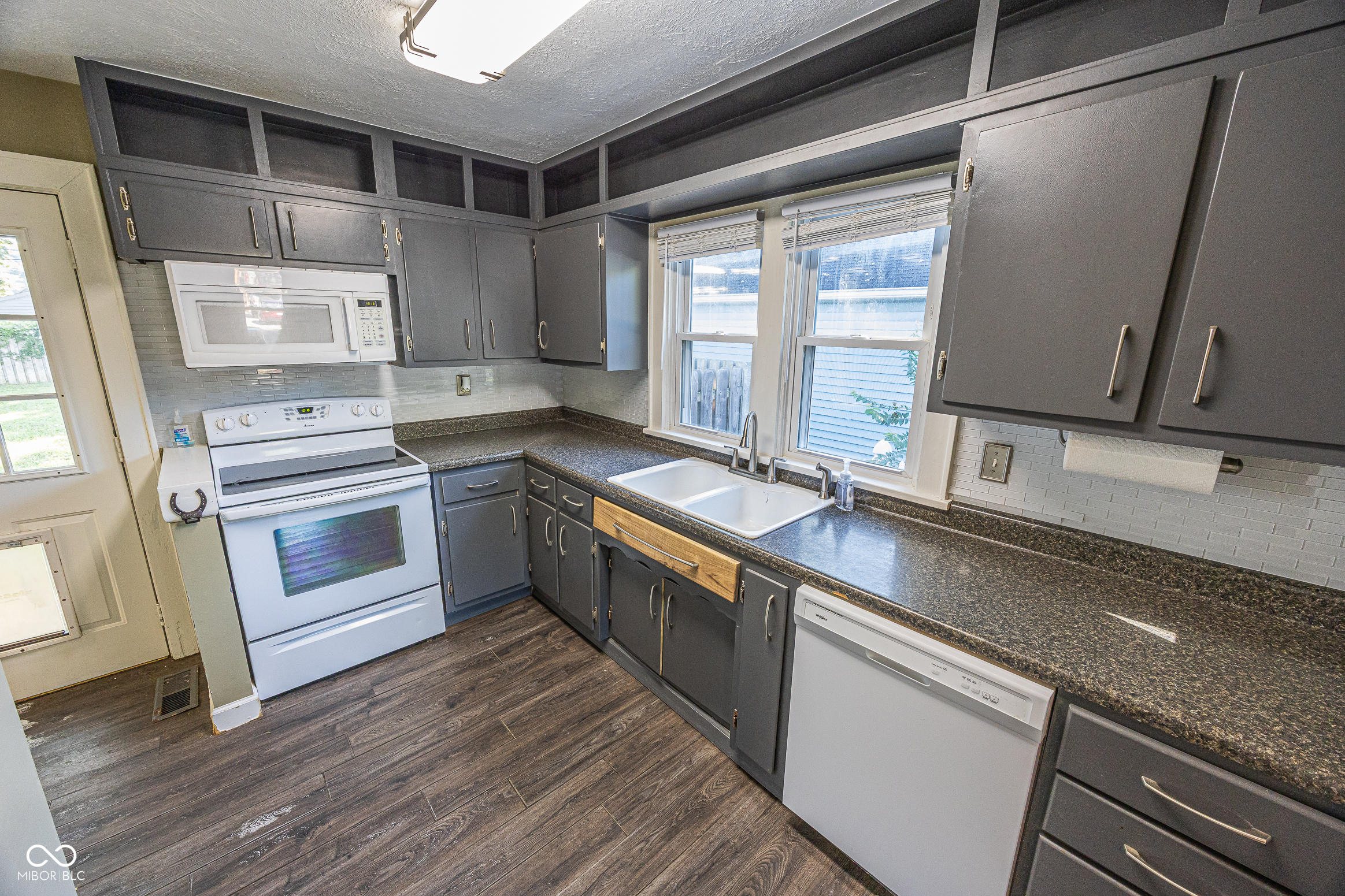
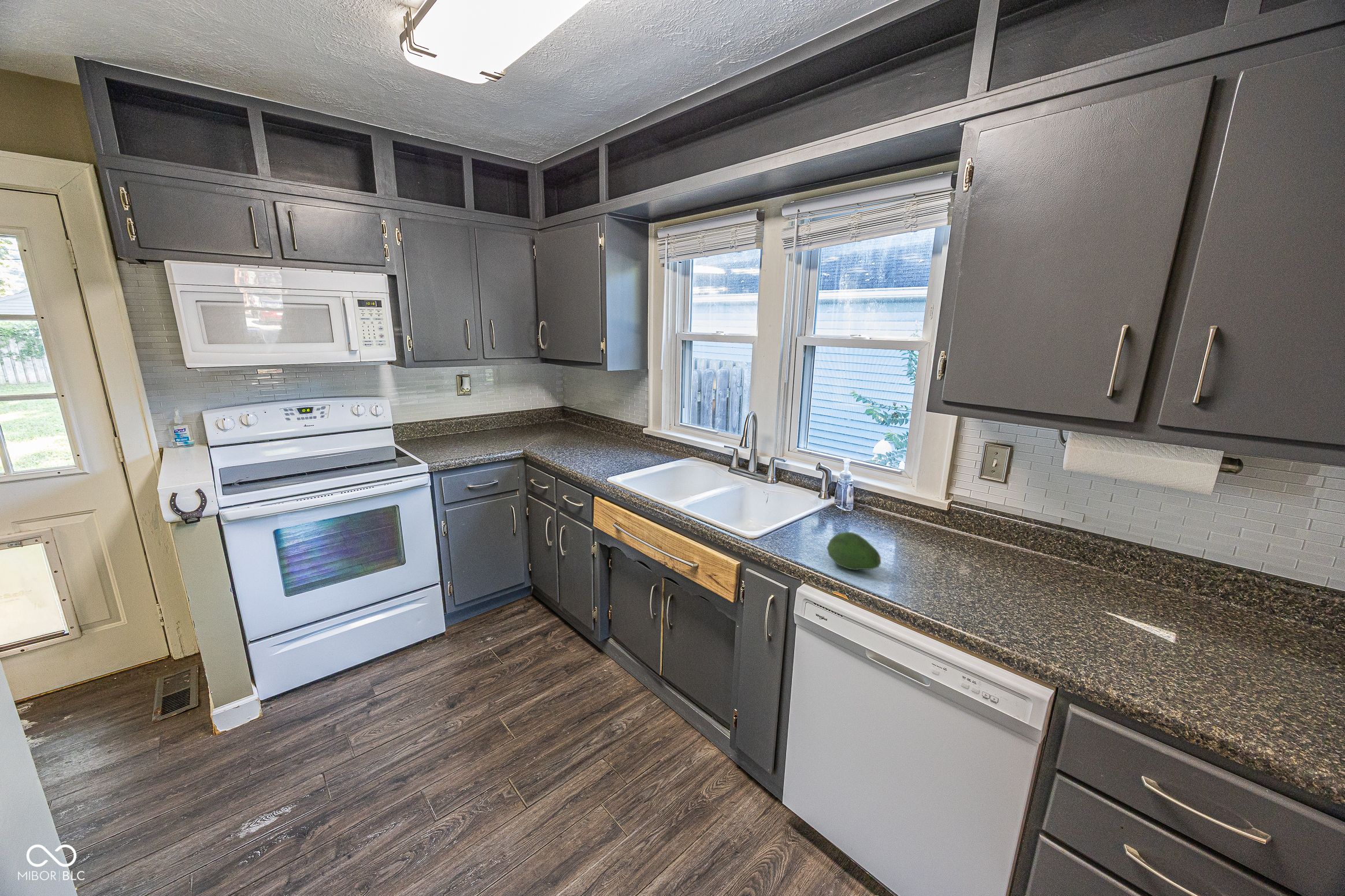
+ fruit [827,531,881,571]
